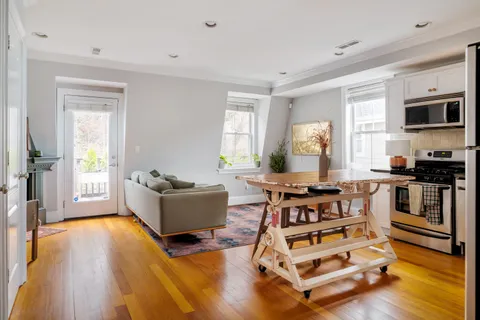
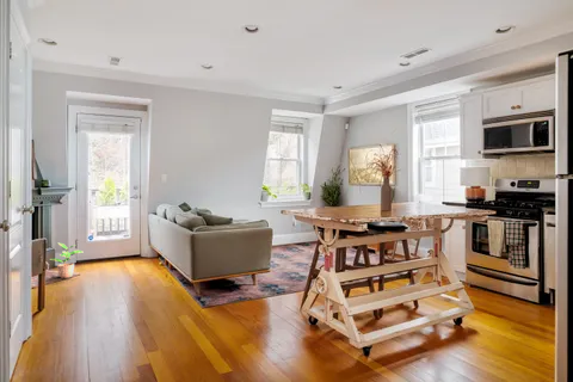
+ potted plant [48,241,85,279]
